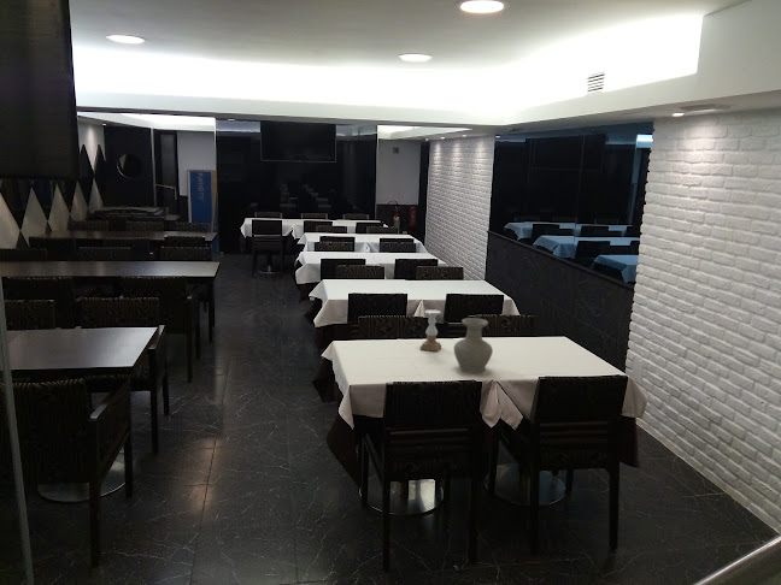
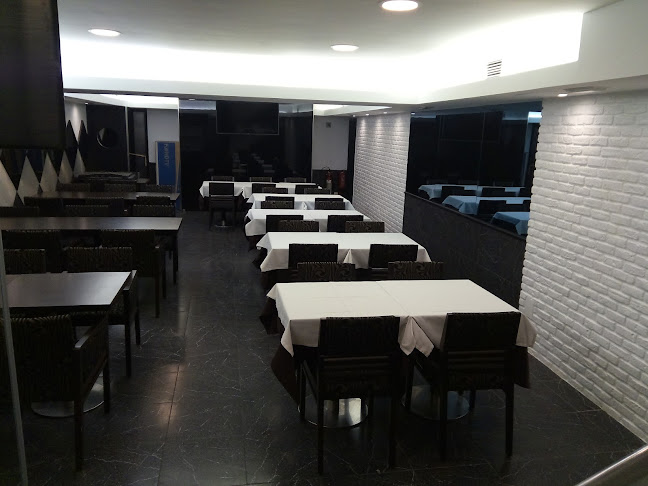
- vase [453,317,494,374]
- candle holder [419,308,442,353]
